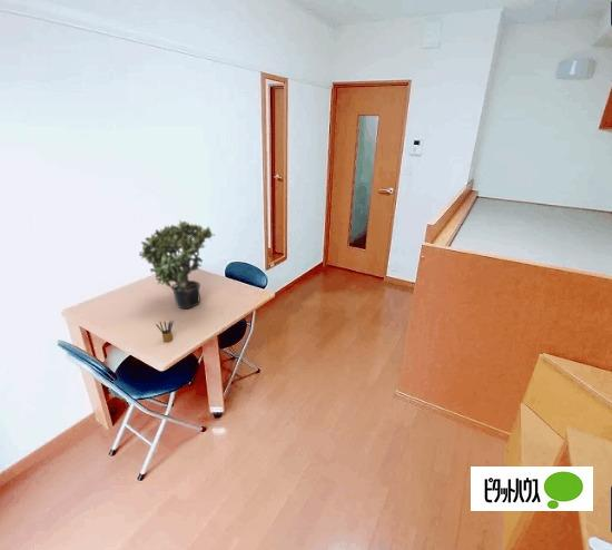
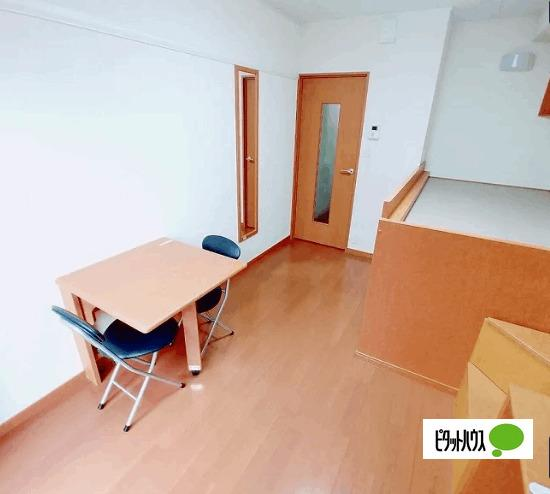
- pencil box [155,320,175,343]
- potted plant [138,219,217,310]
